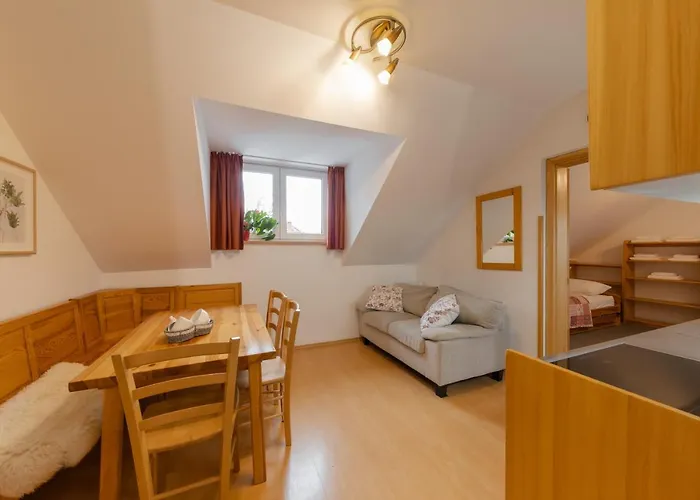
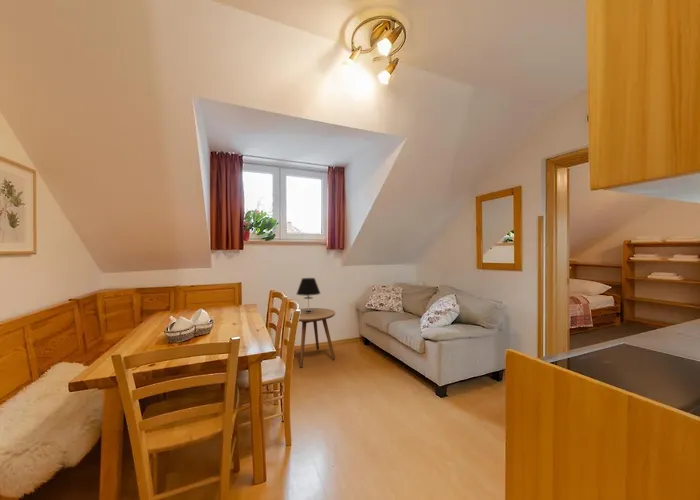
+ side table [289,307,336,369]
+ table lamp [296,277,322,313]
